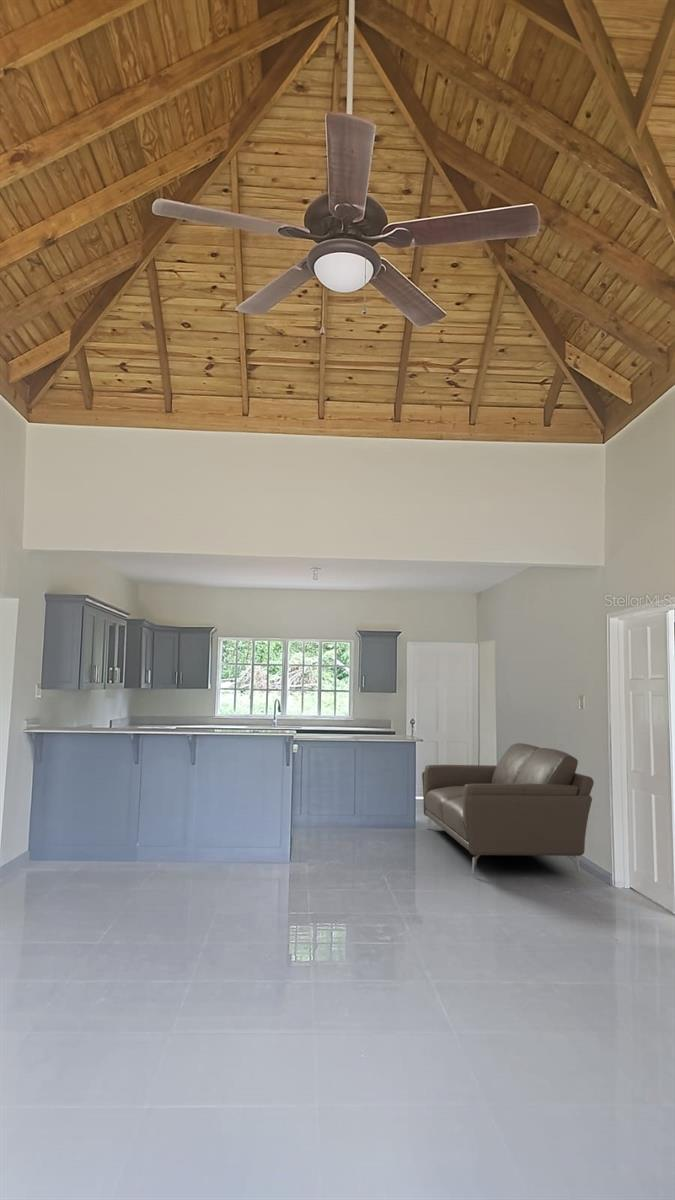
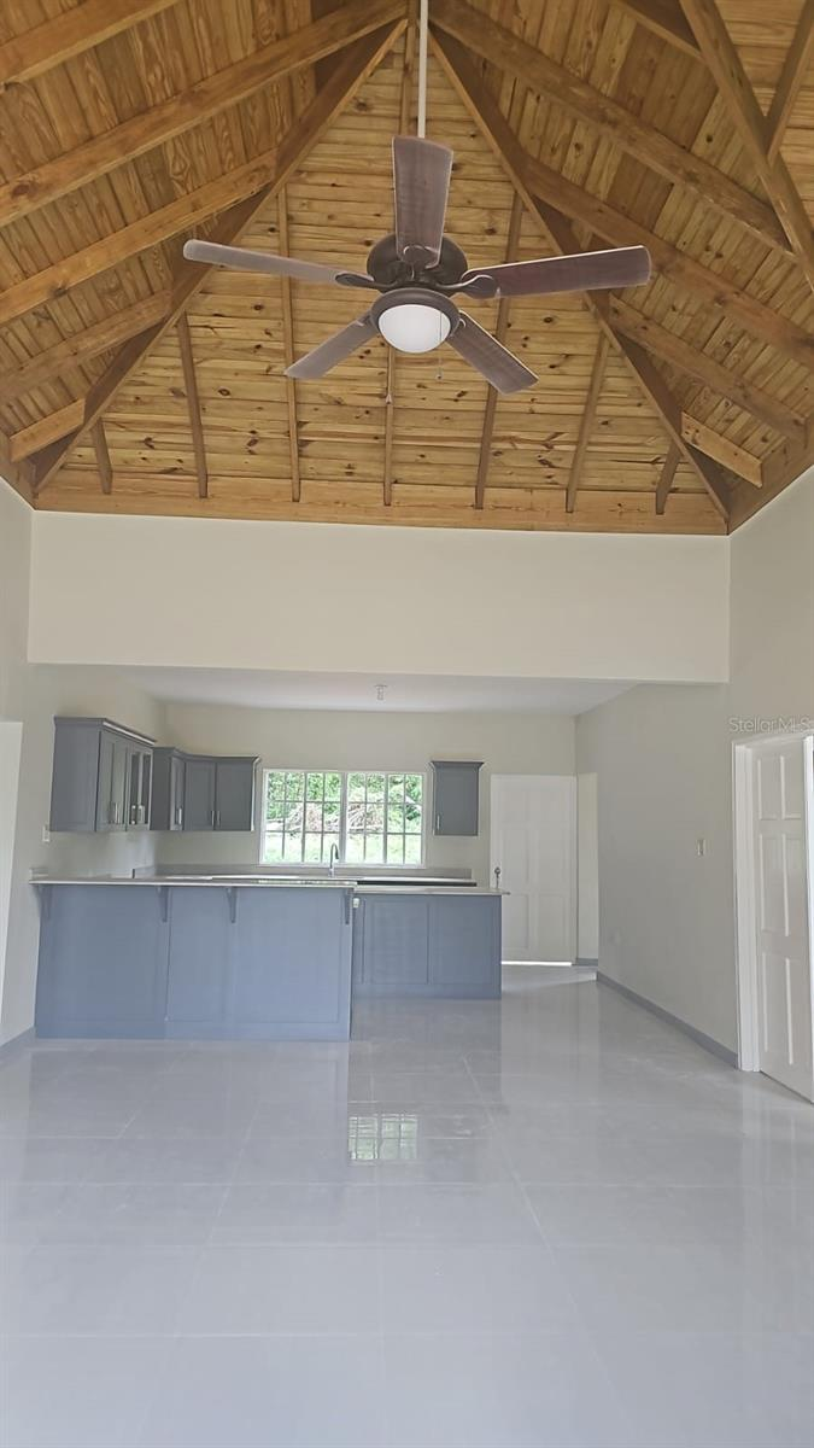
- sofa [421,742,595,875]
